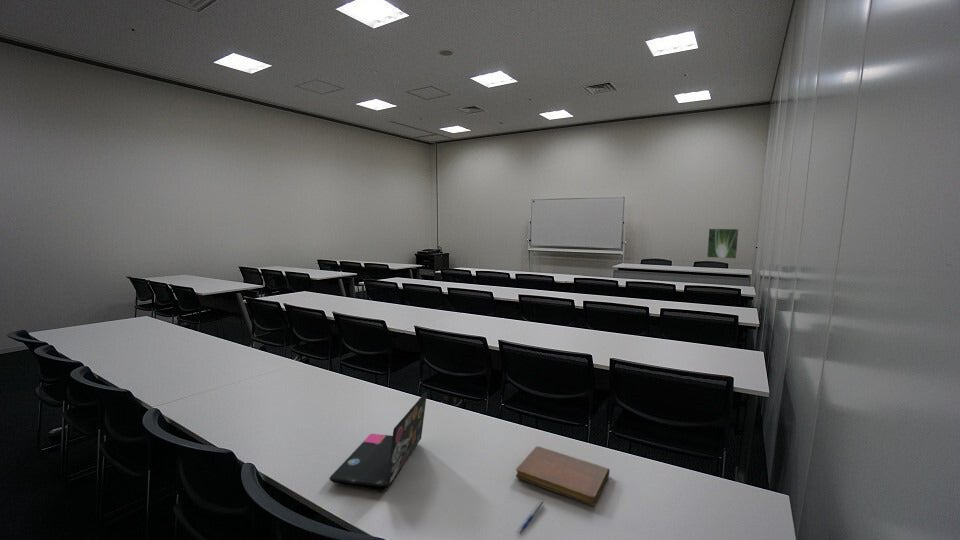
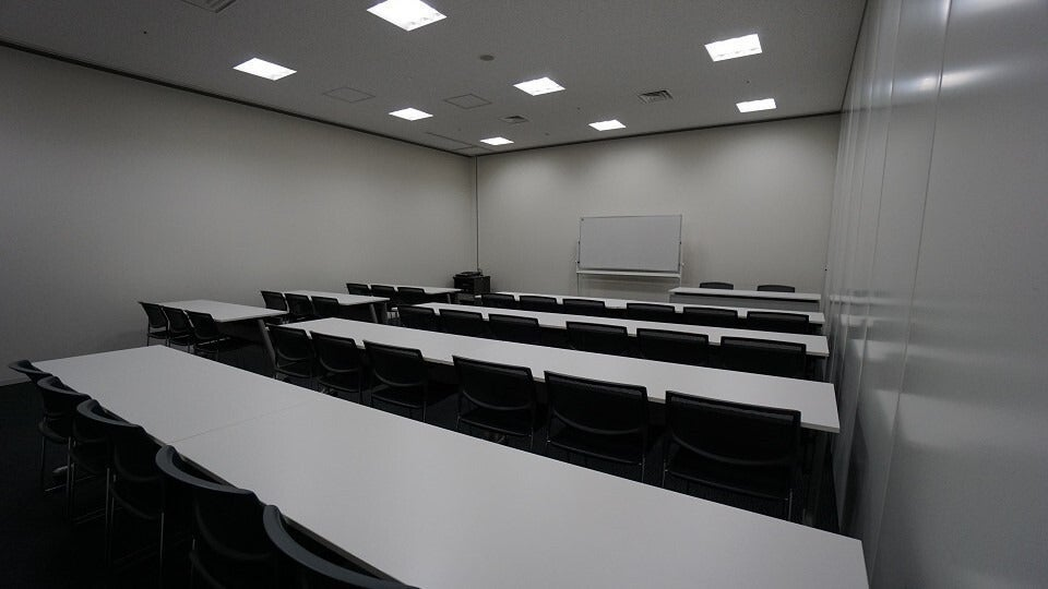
- notebook [515,445,611,507]
- laptop [328,392,428,492]
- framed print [706,228,740,260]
- pen [515,500,546,536]
